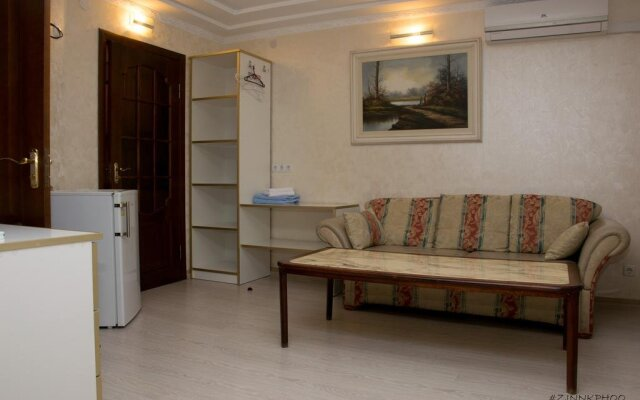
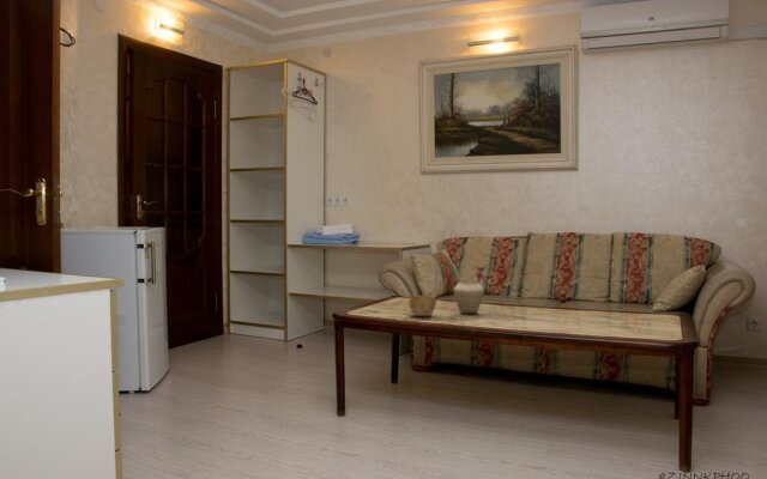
+ bowl [407,295,437,317]
+ vase [453,263,489,315]
